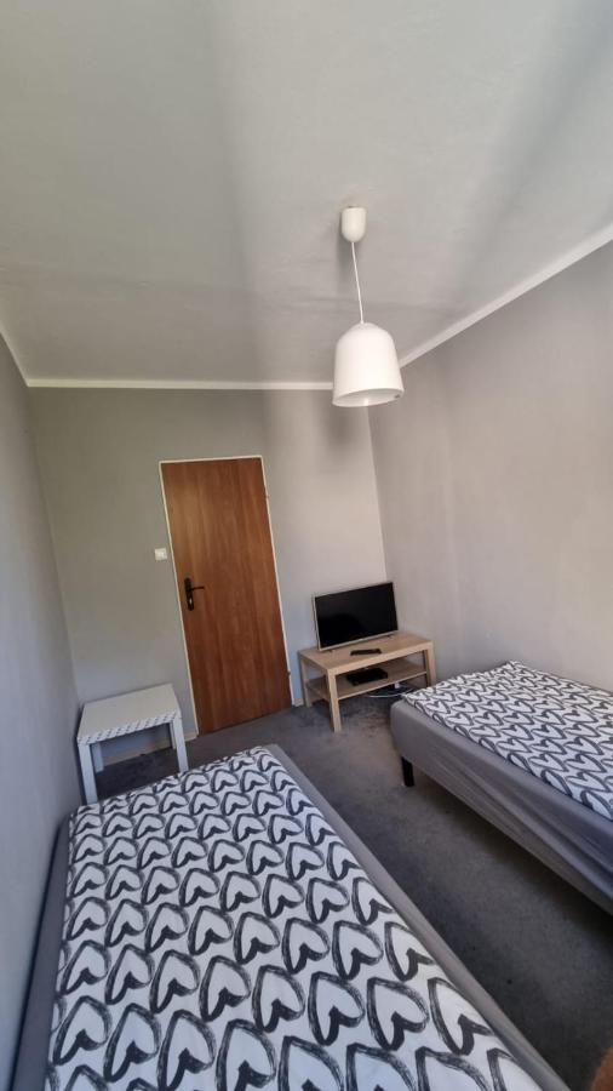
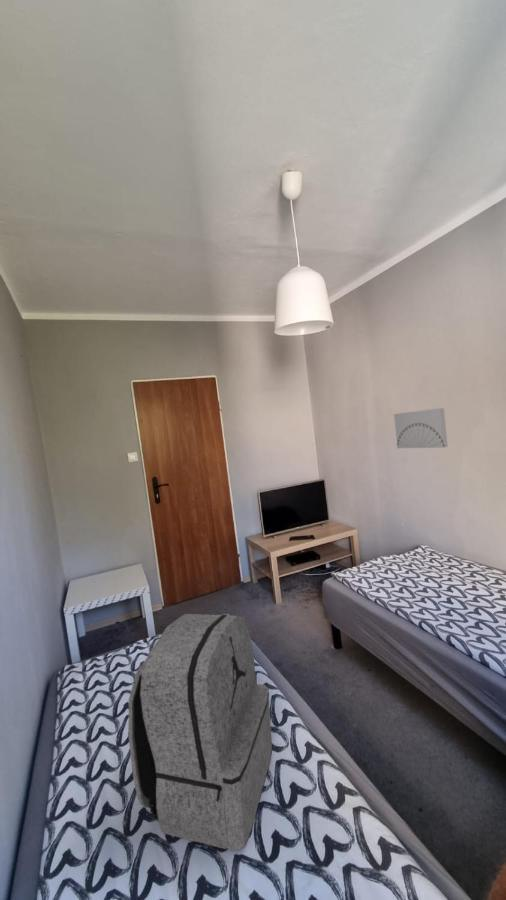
+ wall art [393,407,449,449]
+ backpack [127,613,273,852]
